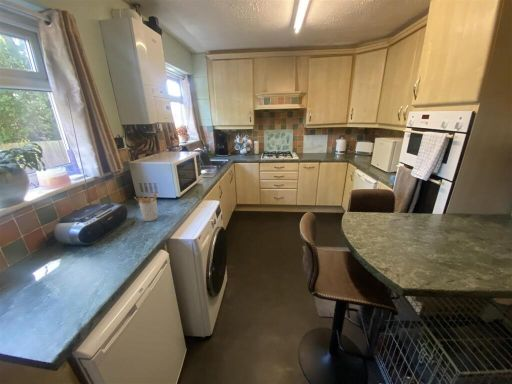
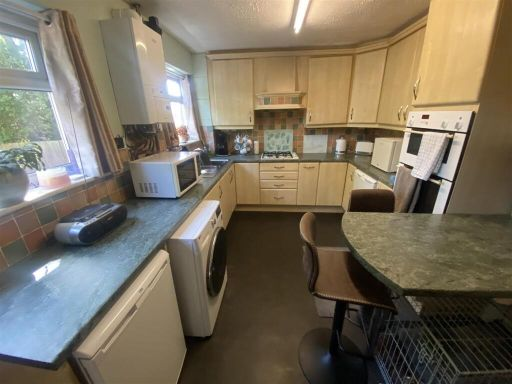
- utensil holder [133,190,159,222]
